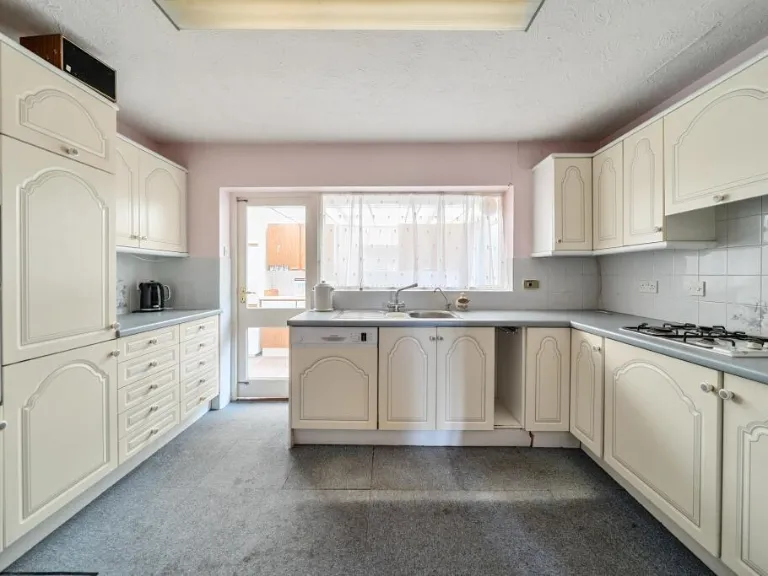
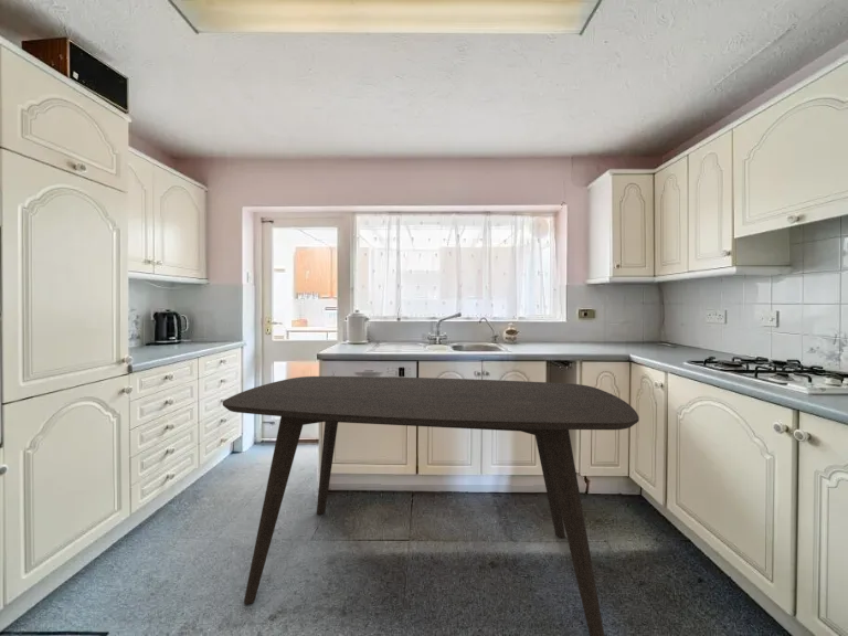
+ dining table [222,375,640,636]
